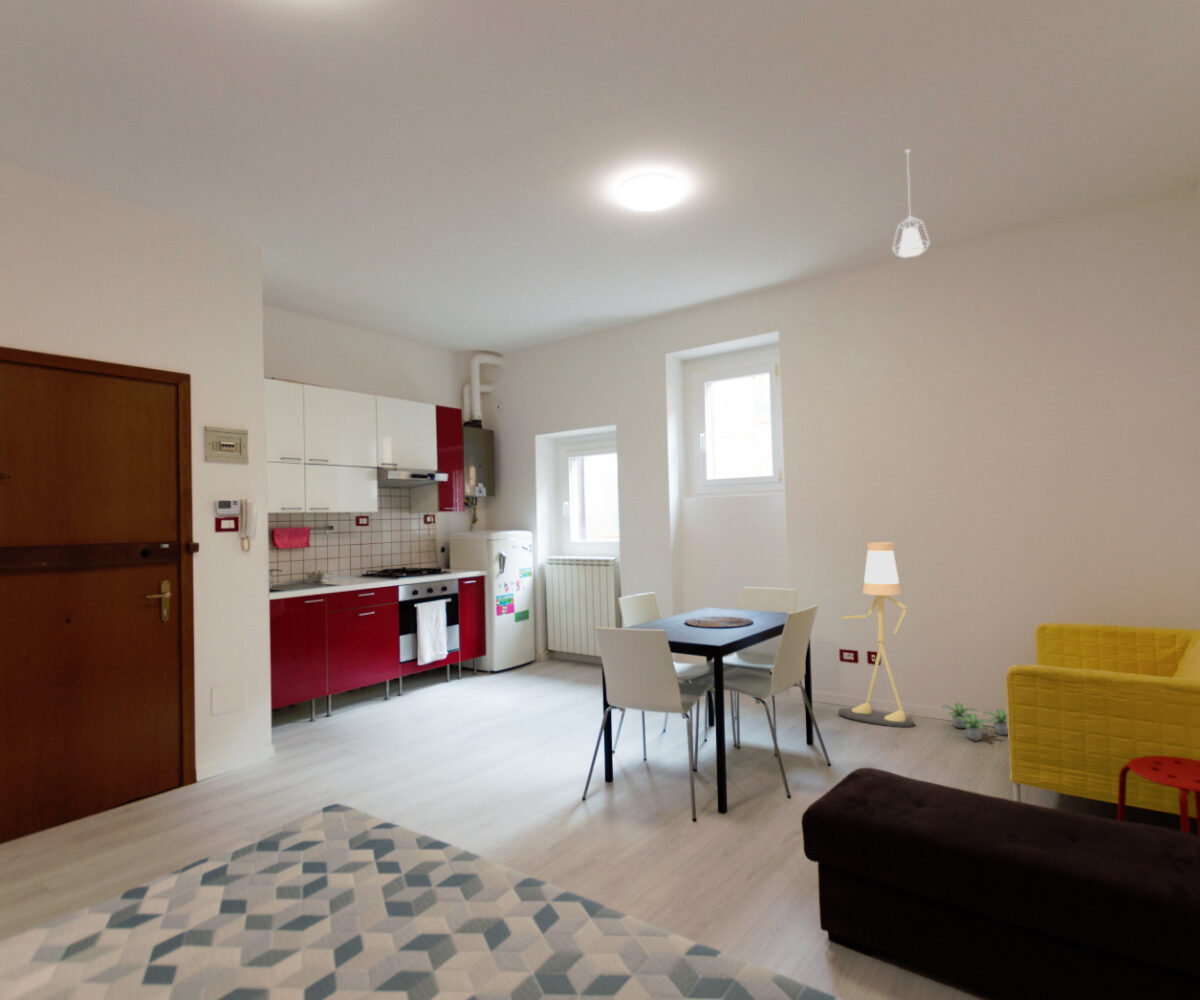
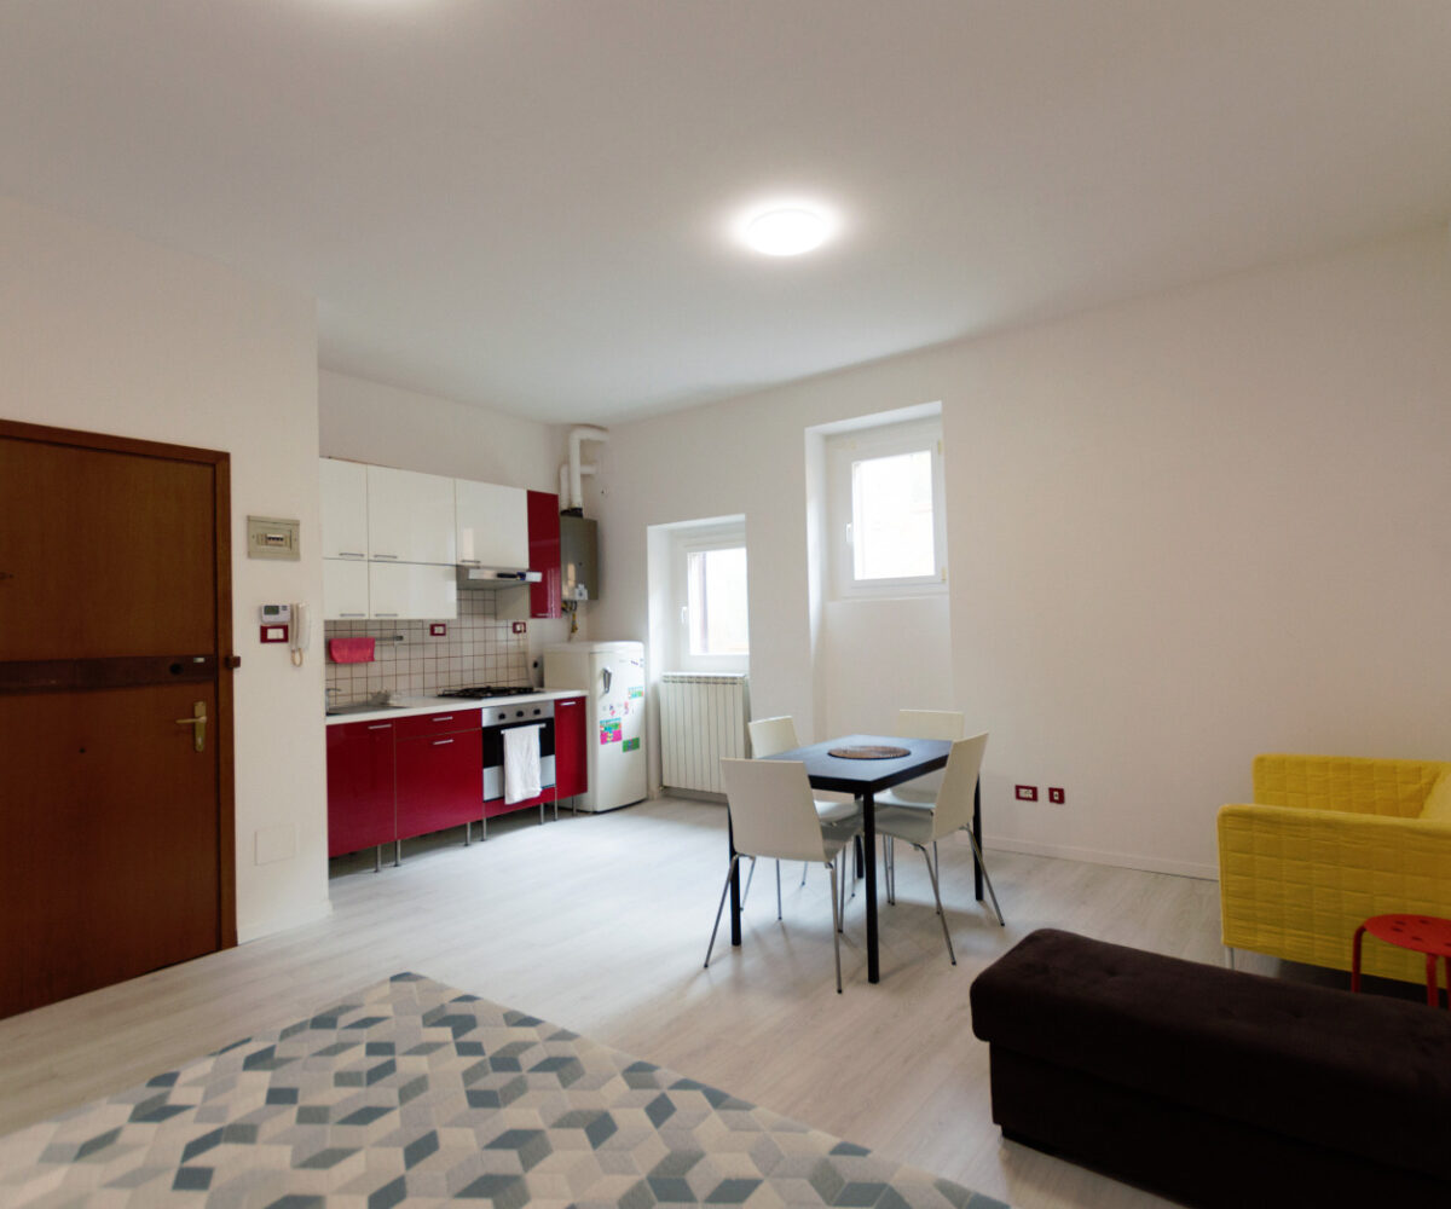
- pendant lamp [891,148,931,259]
- potted plant [941,702,1009,742]
- floor lamp [837,541,916,728]
